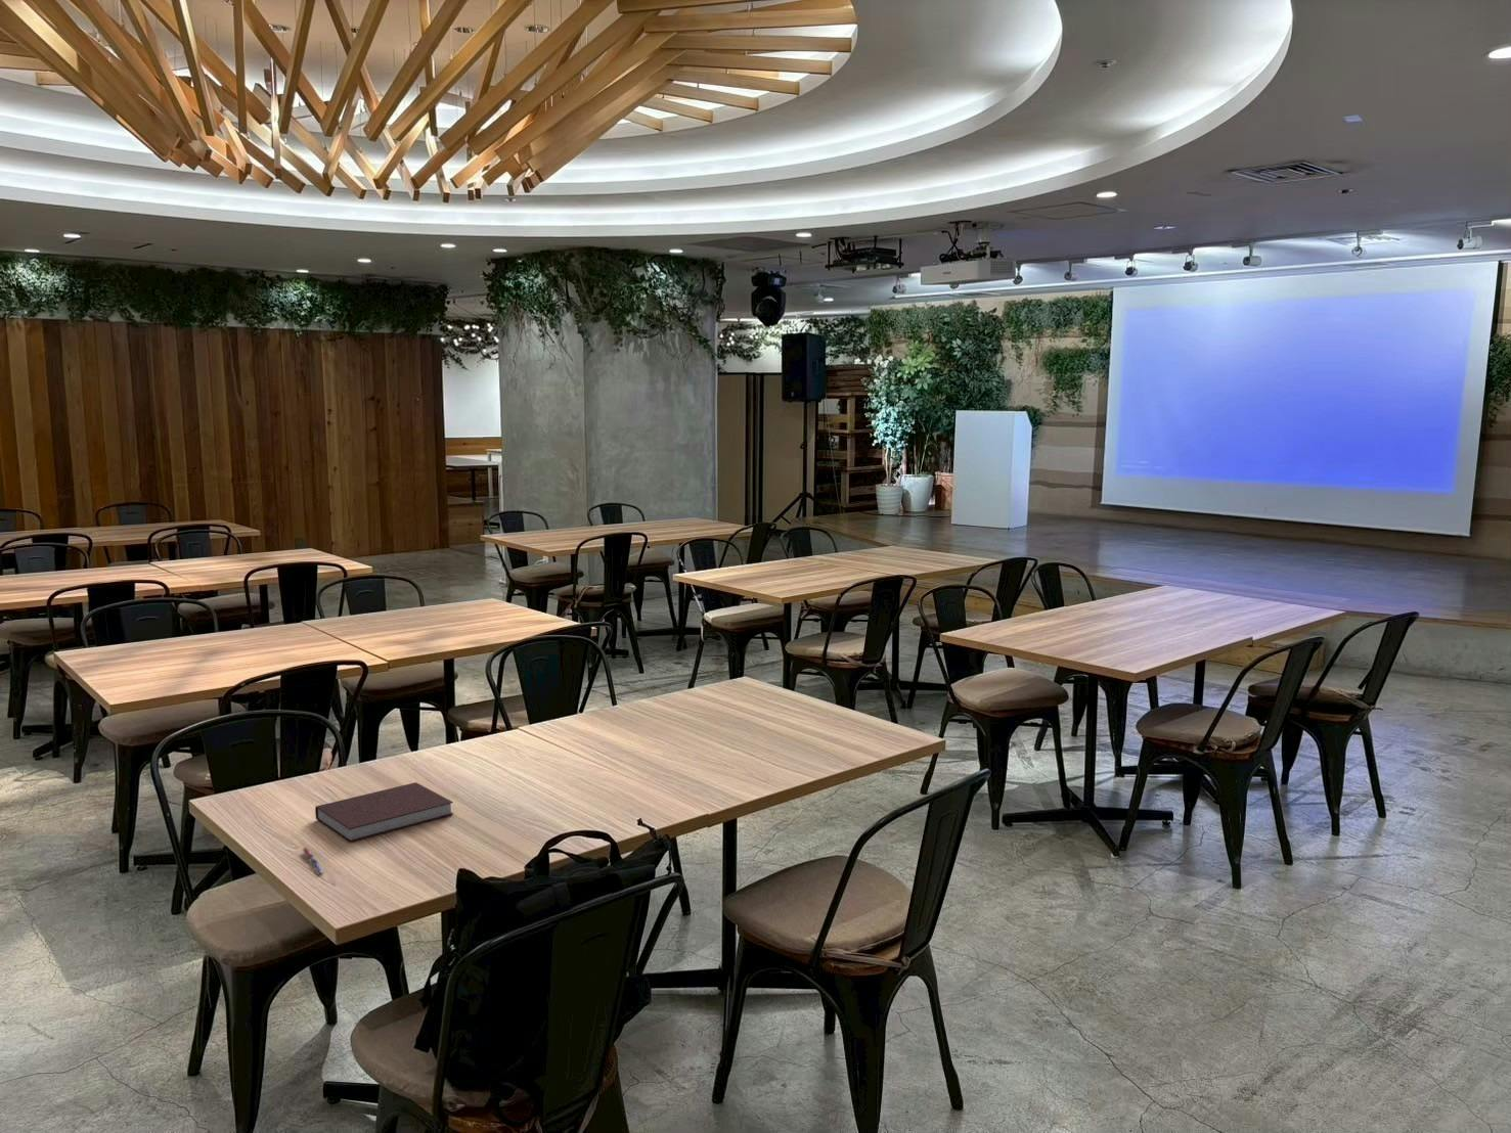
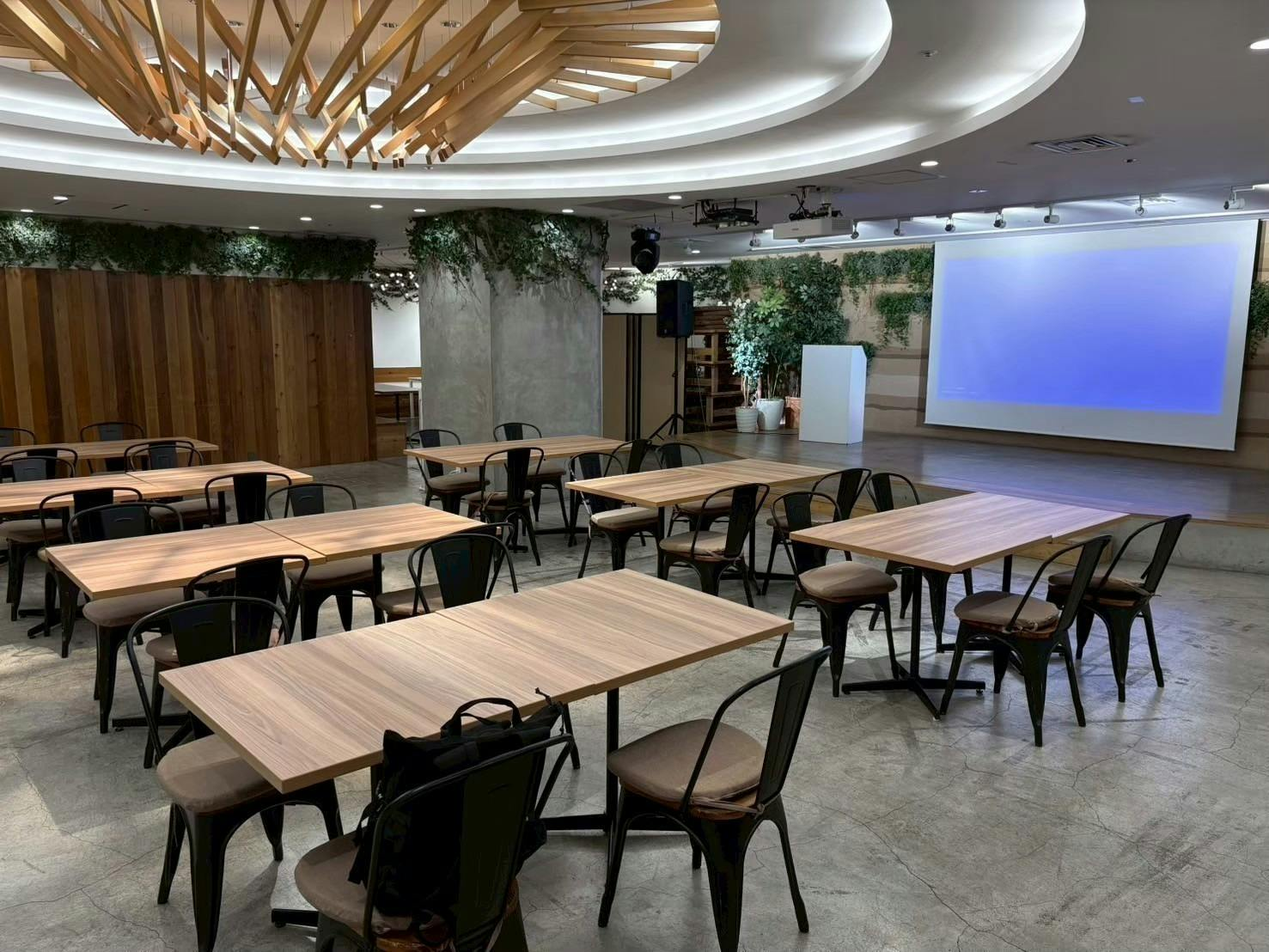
- pen [301,846,326,875]
- notebook [314,781,454,843]
